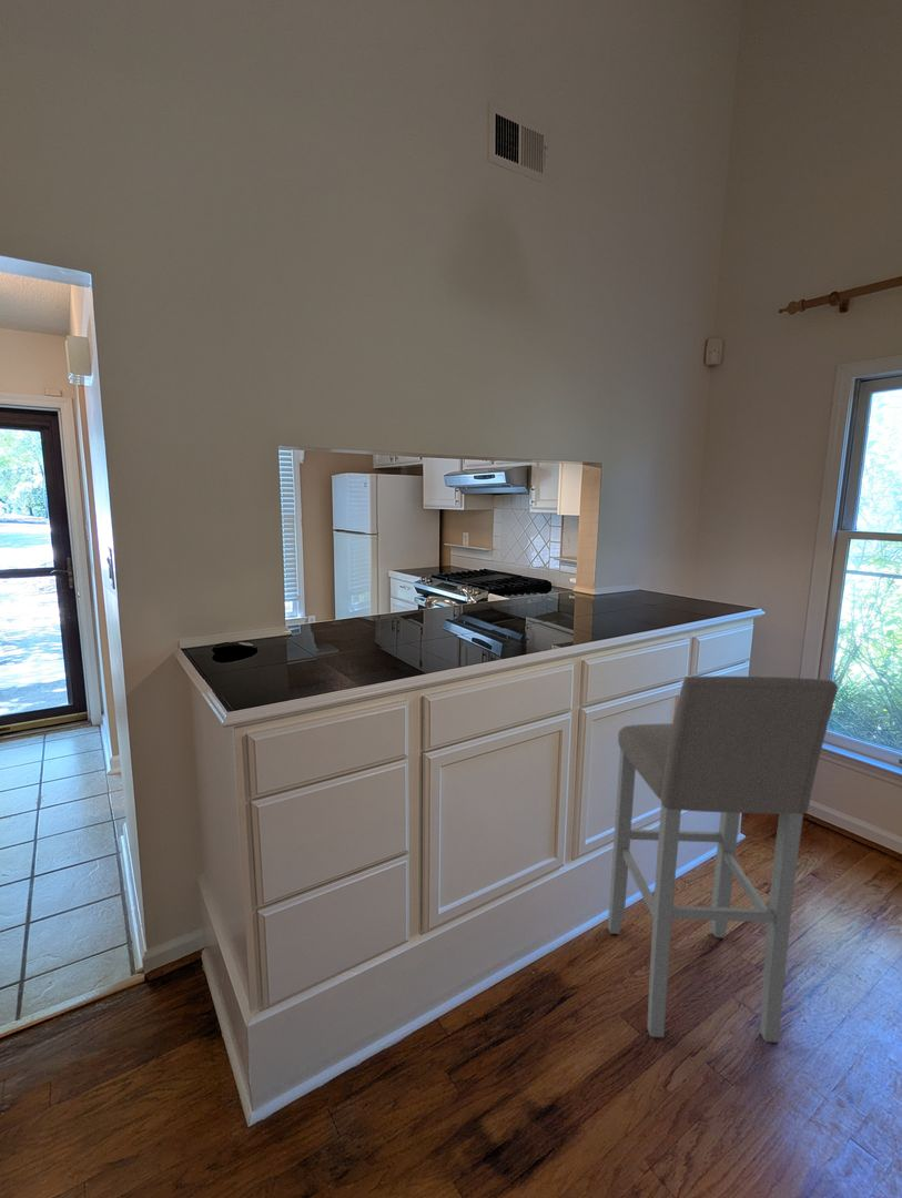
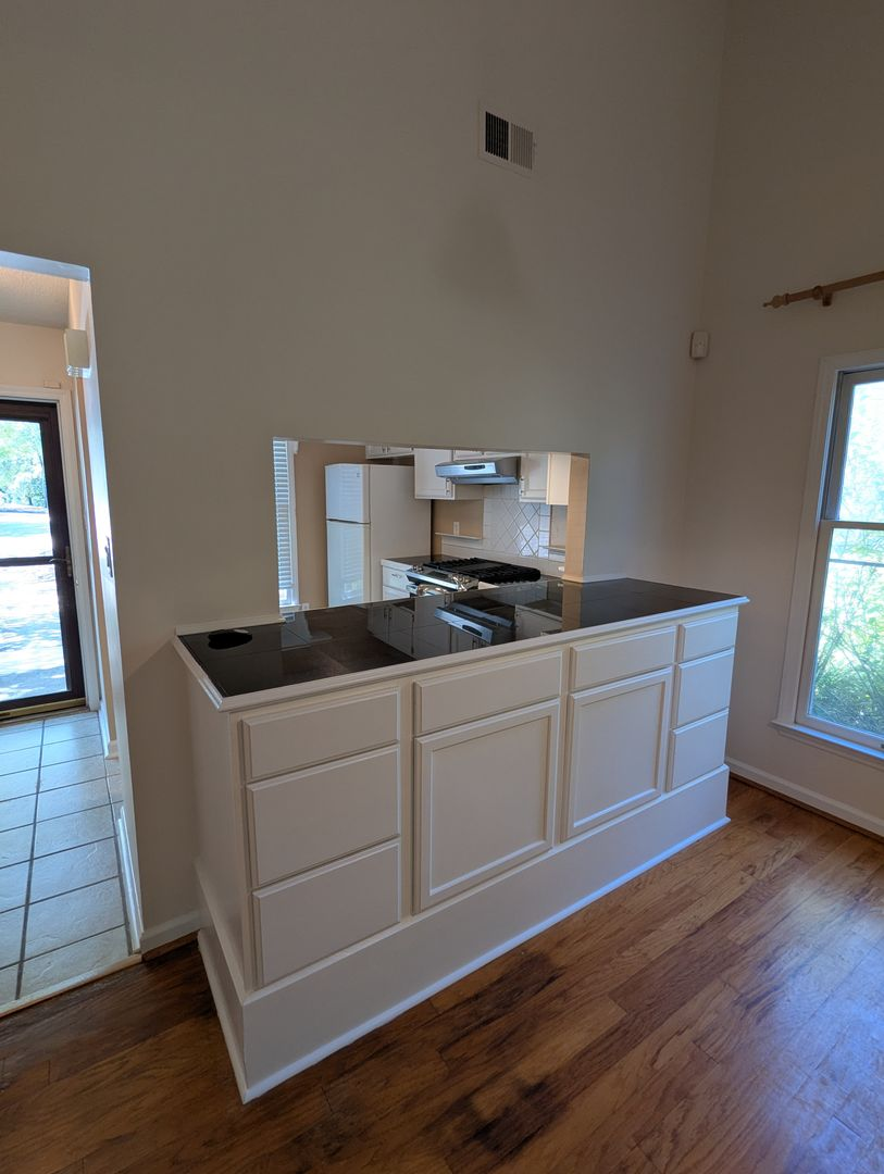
- bar stool [607,676,839,1044]
